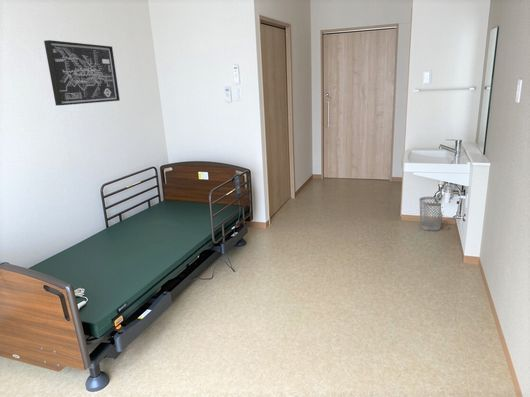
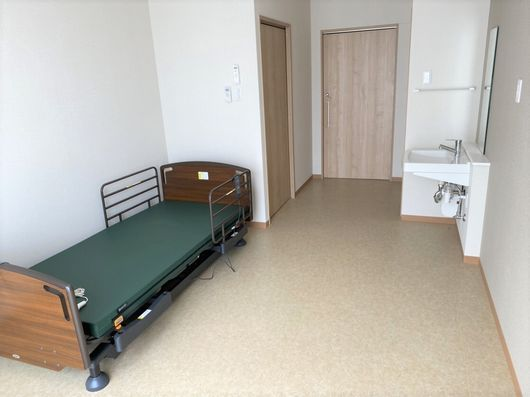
- wall art [43,39,121,106]
- wastebasket [419,196,444,232]
